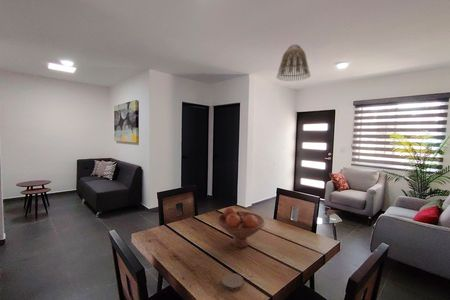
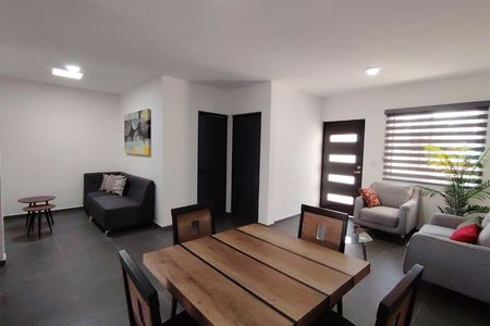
- coaster [221,272,244,291]
- fruit bowl [217,206,266,249]
- lamp shade [276,44,311,82]
